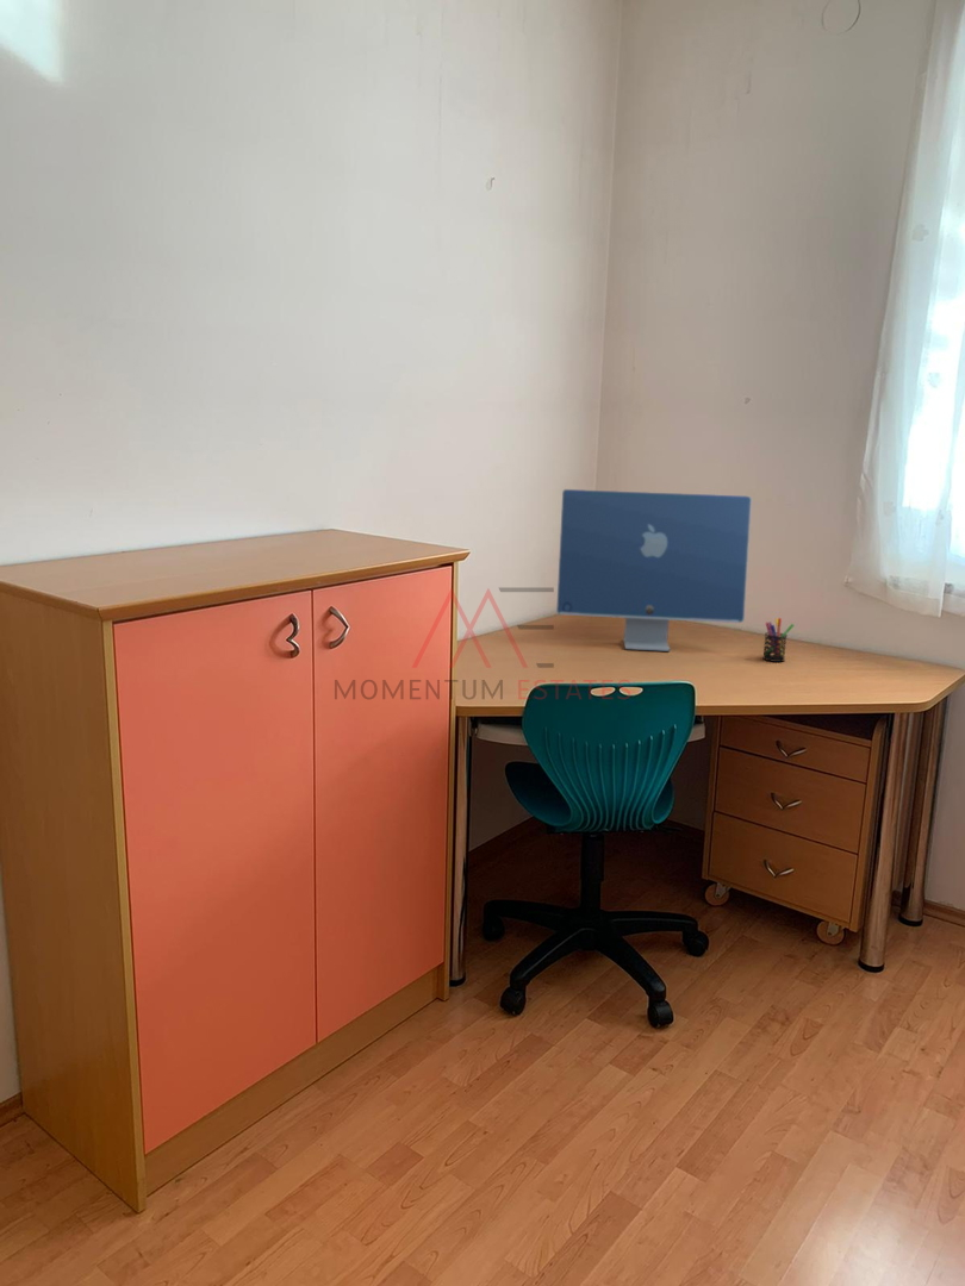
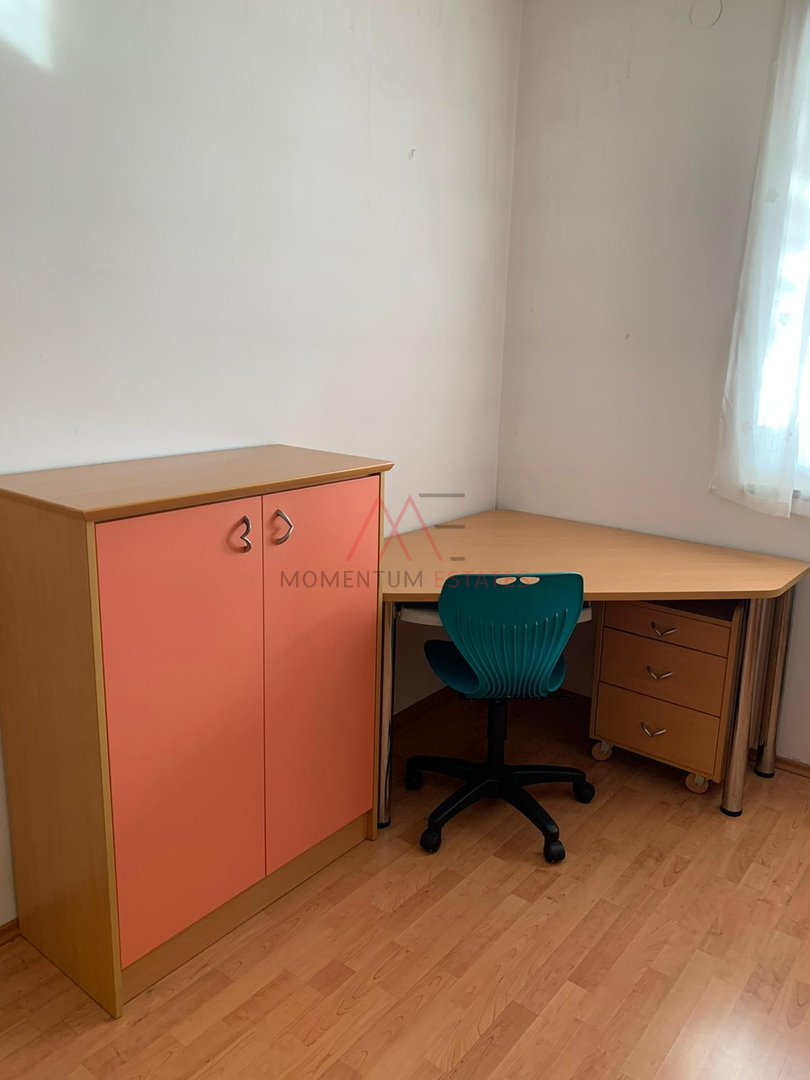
- computer monitor [555,488,753,653]
- pen holder [761,617,795,663]
